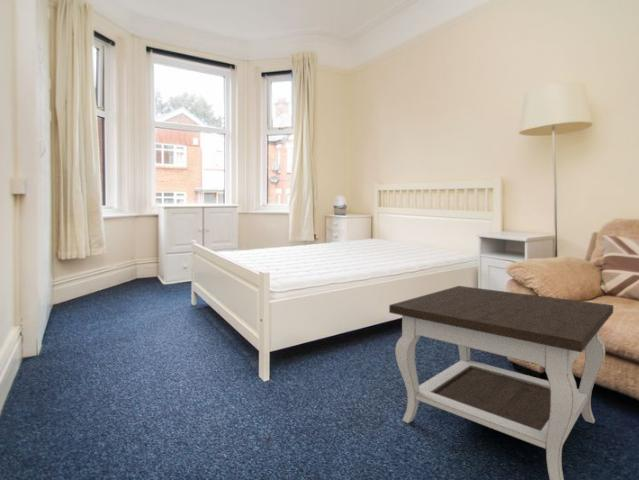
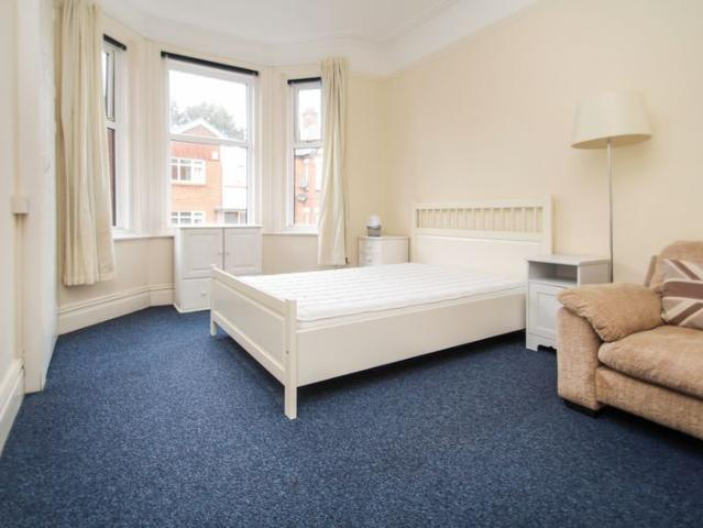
- side table [388,285,614,480]
